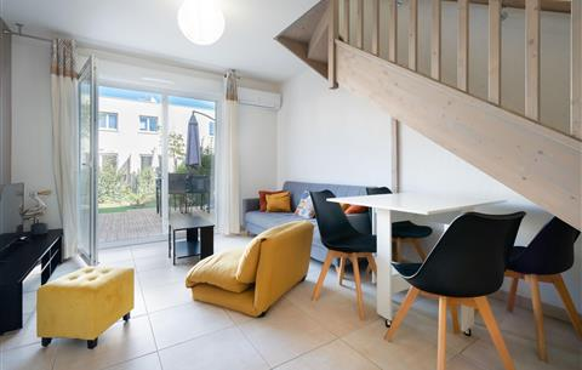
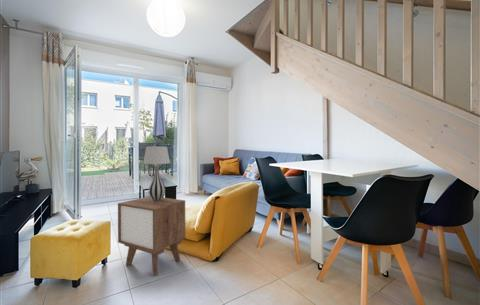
+ table lamp [142,145,171,200]
+ nightstand [117,196,187,276]
